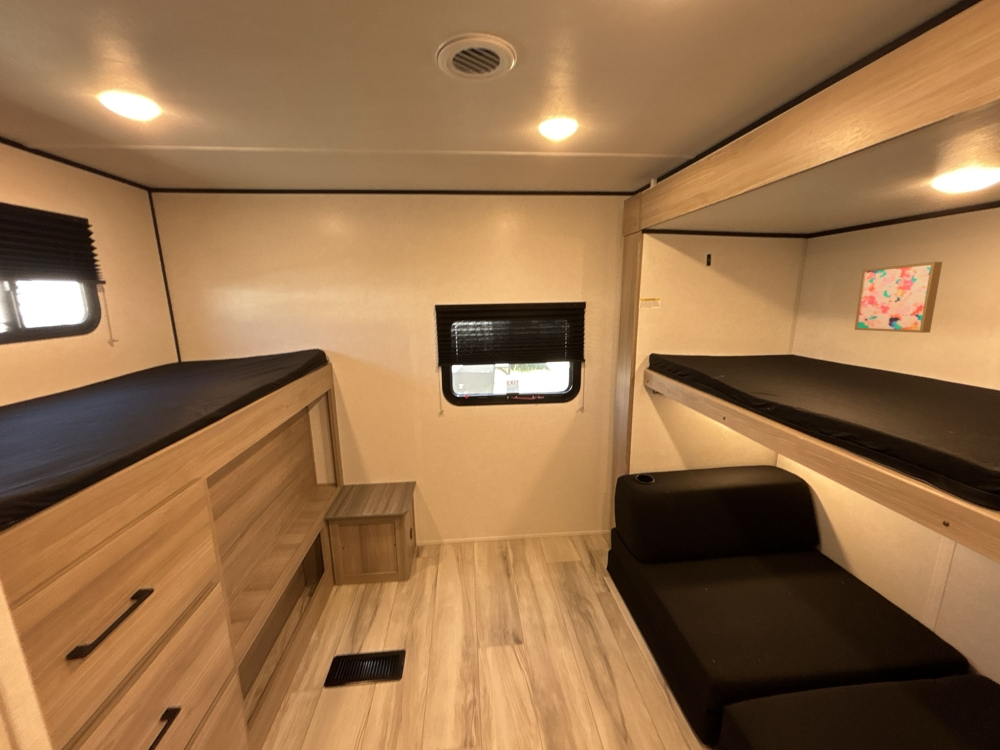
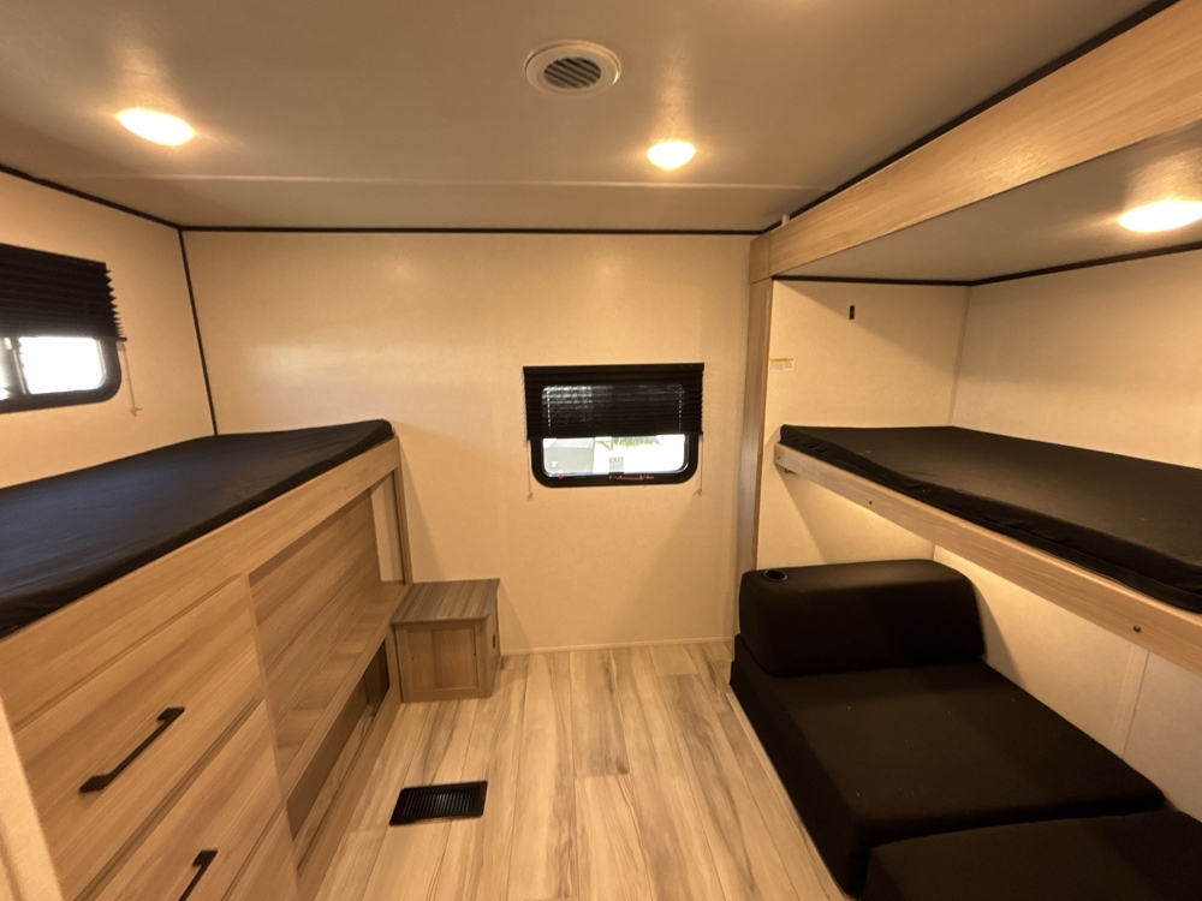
- wall art [854,261,943,334]
